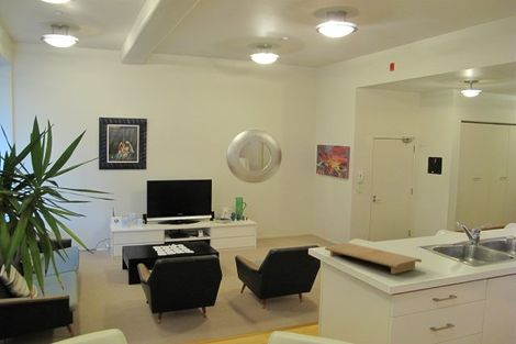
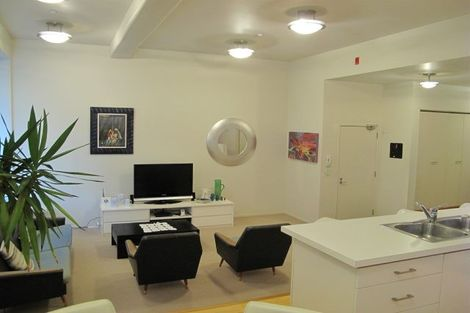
- cutting board [324,242,423,275]
